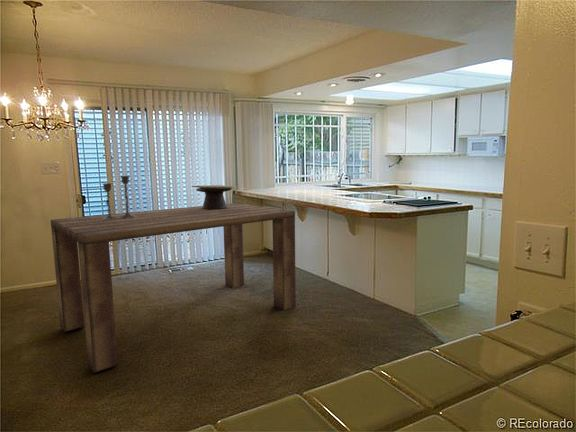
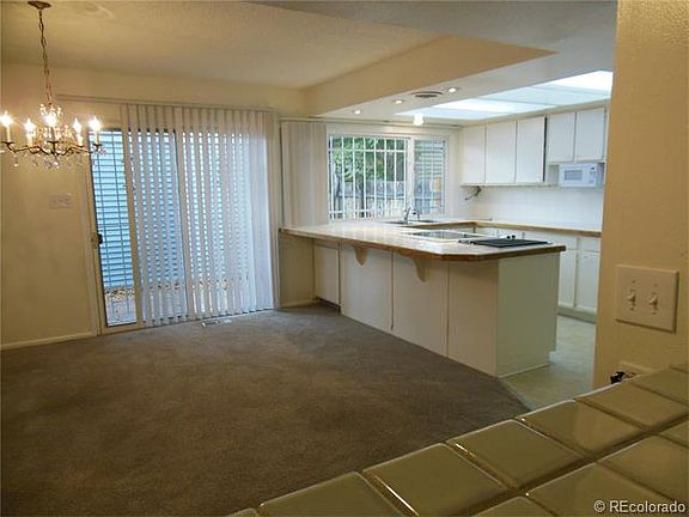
- candlestick [102,175,137,219]
- dining table [50,202,297,374]
- decorative bowl [191,184,234,210]
